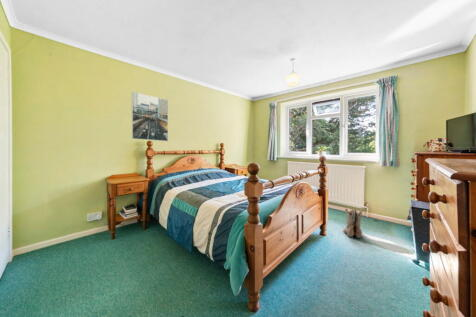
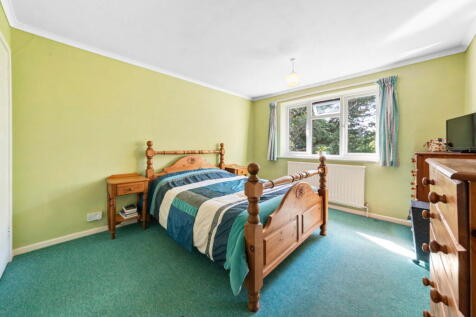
- boots [342,208,364,239]
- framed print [131,91,169,142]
